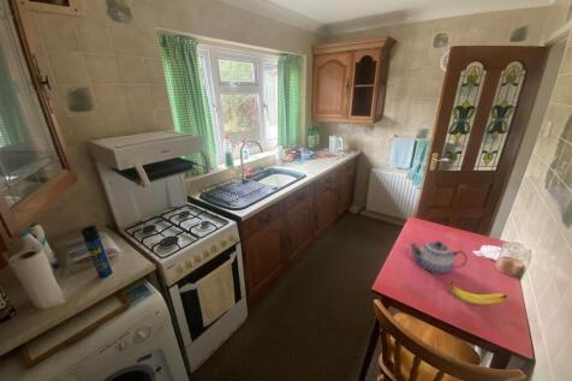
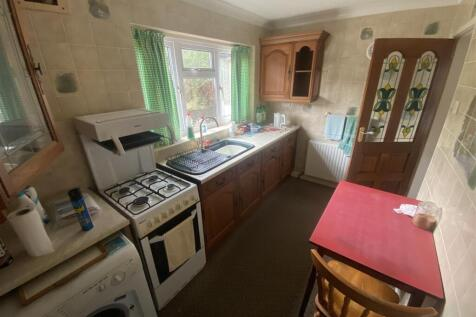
- banana [448,280,508,306]
- teapot [407,240,469,275]
